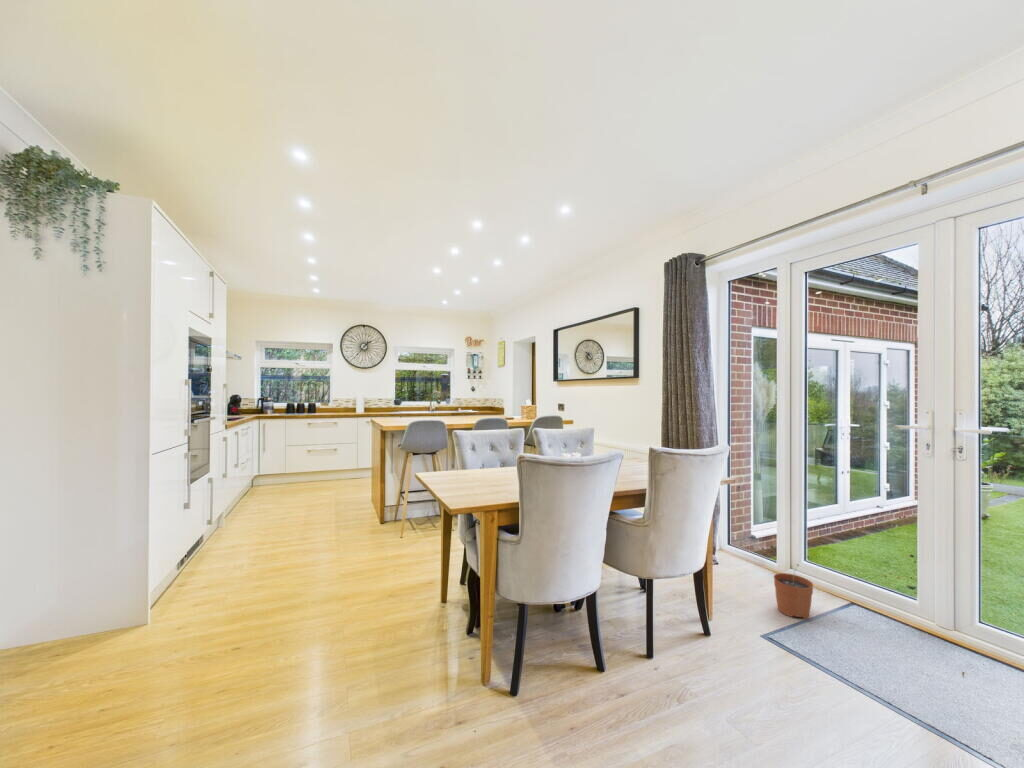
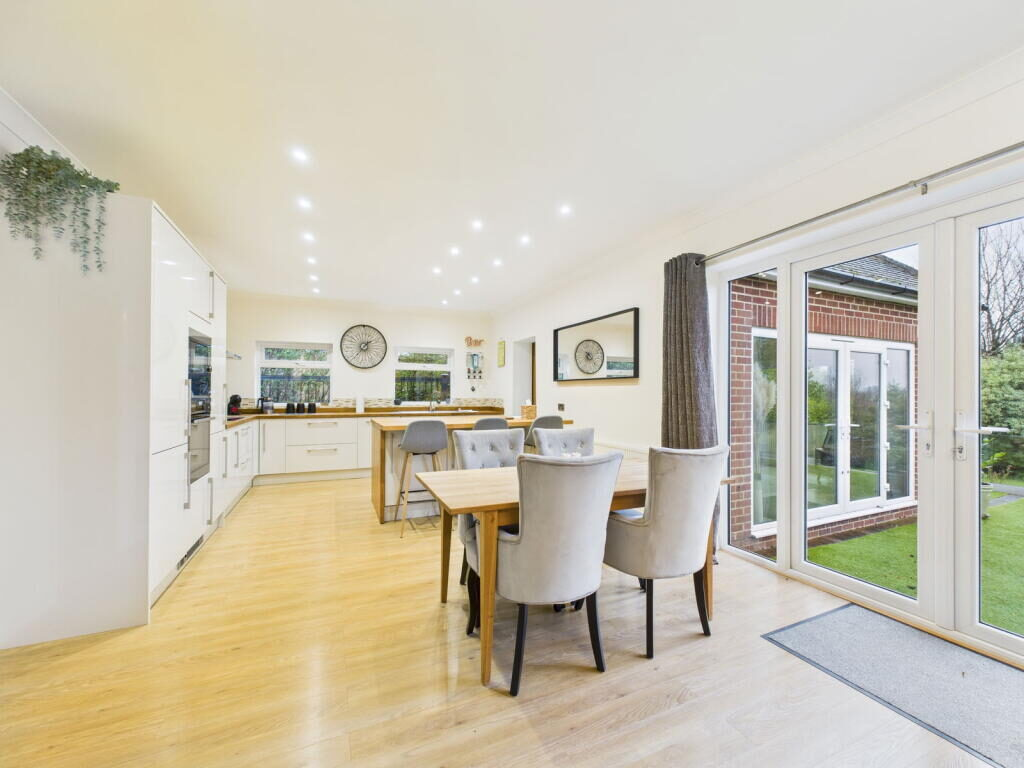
- plant pot [773,563,814,620]
